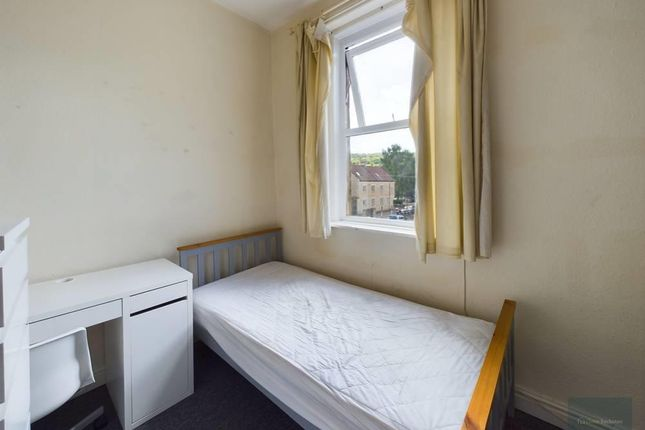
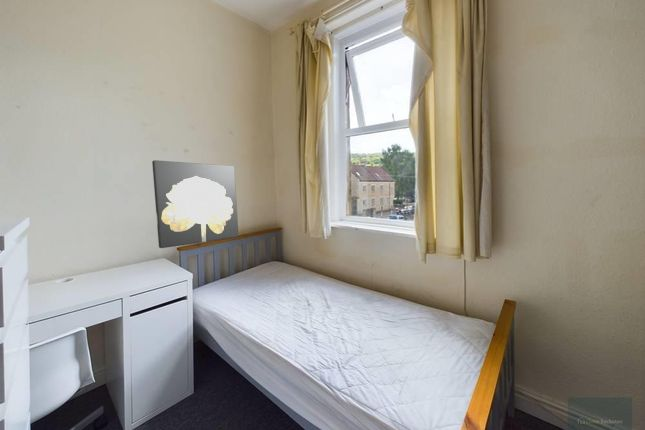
+ wall art [151,159,240,249]
